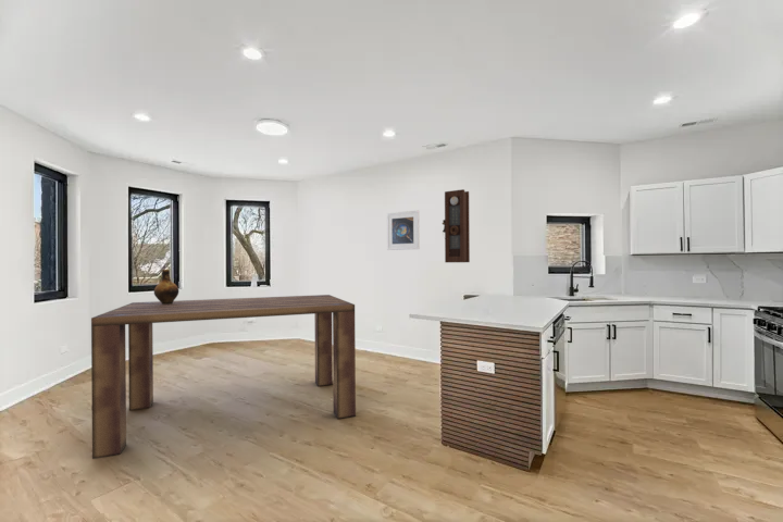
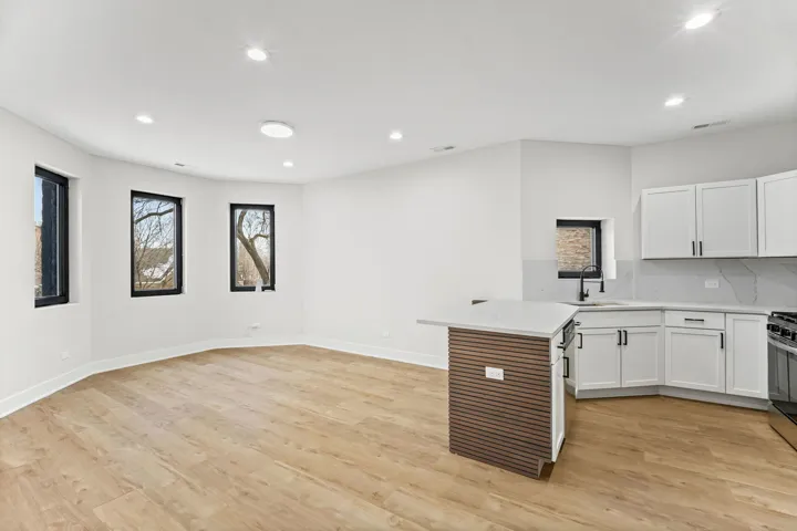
- ceramic jug [153,269,179,304]
- dining table [90,294,357,460]
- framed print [386,210,421,251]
- pendulum clock [442,188,471,263]
